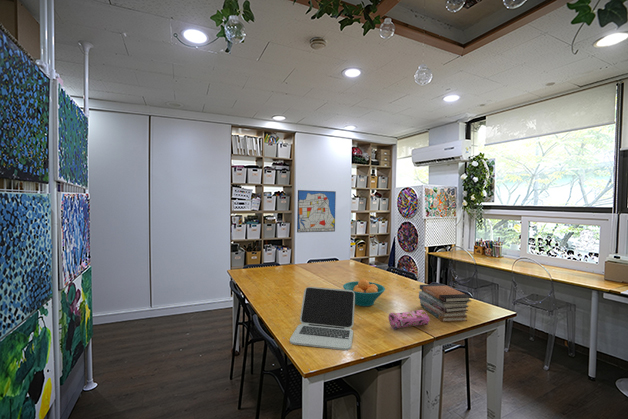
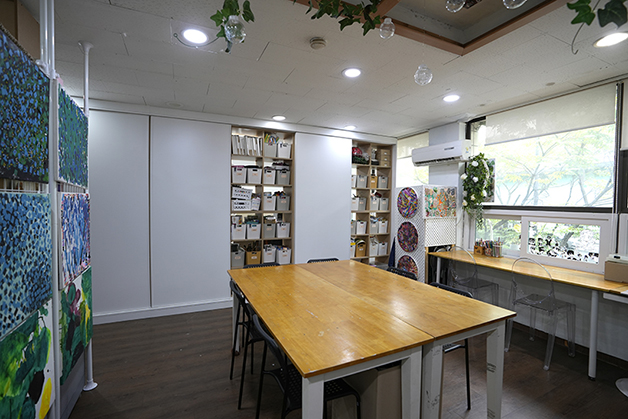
- wall art [296,189,337,233]
- laptop [289,286,356,351]
- pencil case [388,309,430,330]
- fruit bowl [342,278,386,307]
- book stack [418,283,473,323]
